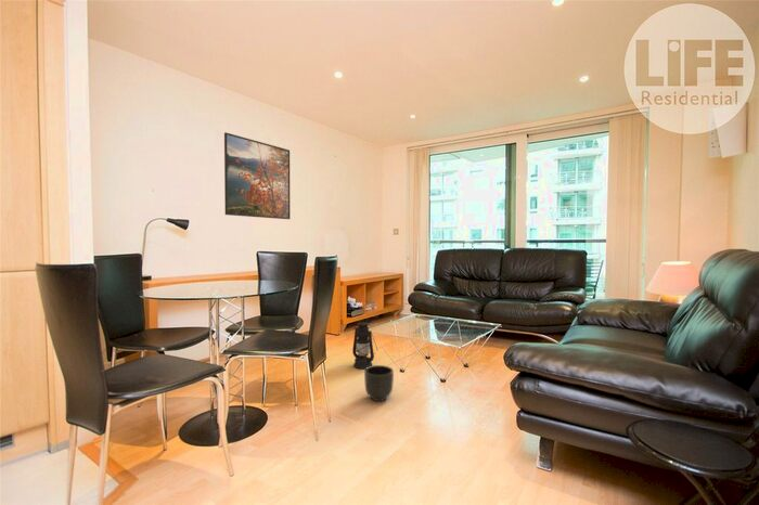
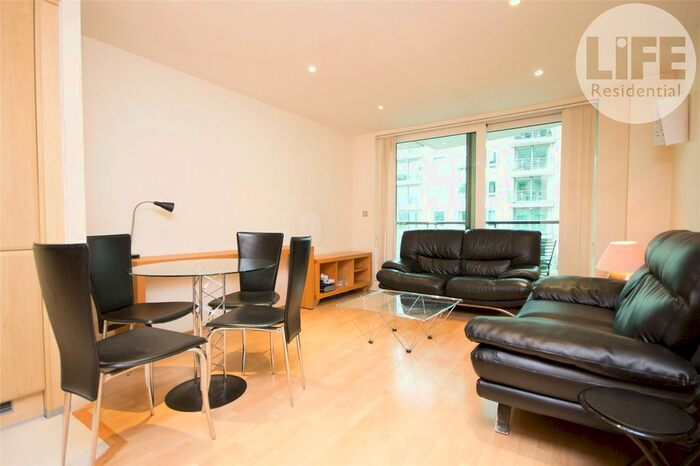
- planter [363,364,395,402]
- lantern [351,321,378,370]
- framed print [223,131,292,220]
